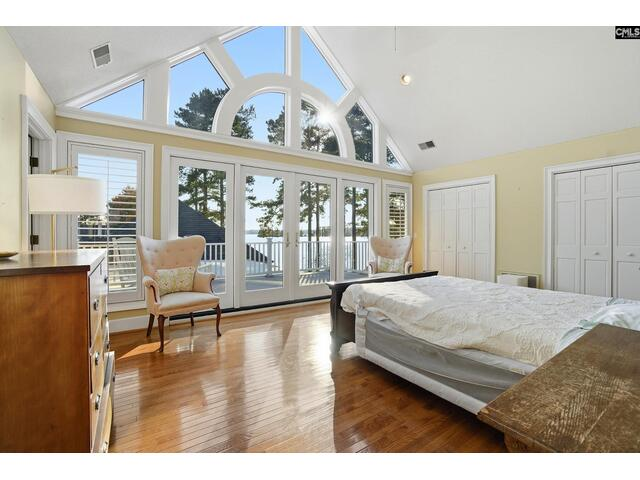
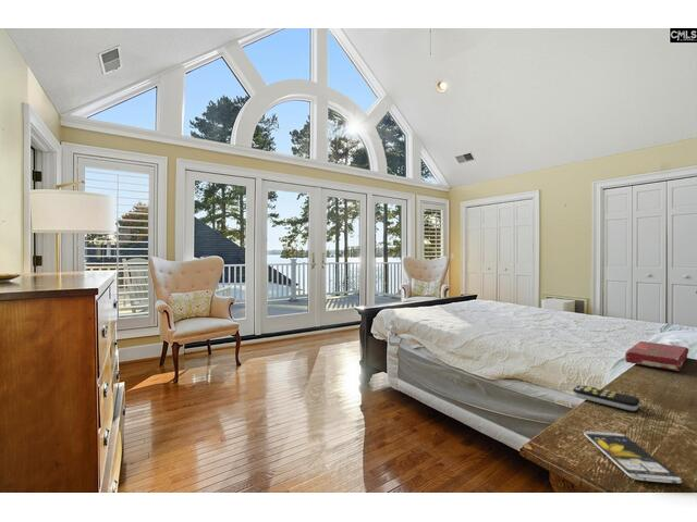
+ smartphone [583,431,683,484]
+ remote control [572,384,640,412]
+ book [624,340,689,372]
